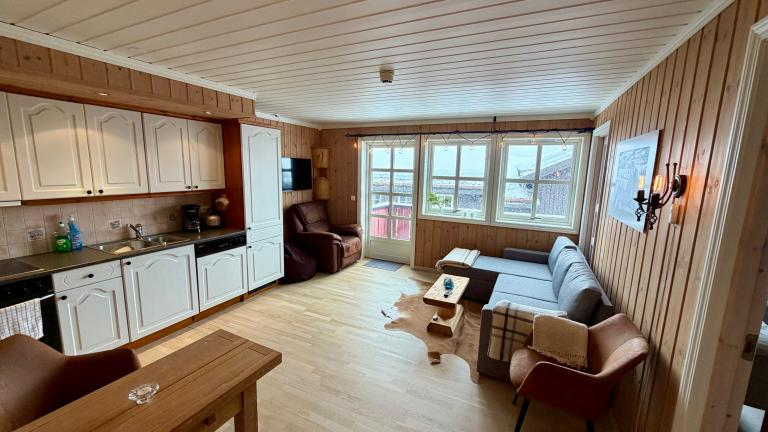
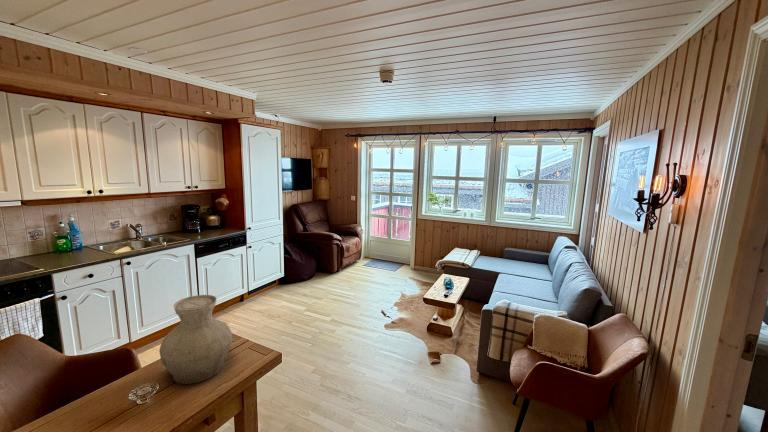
+ vase [158,294,234,385]
